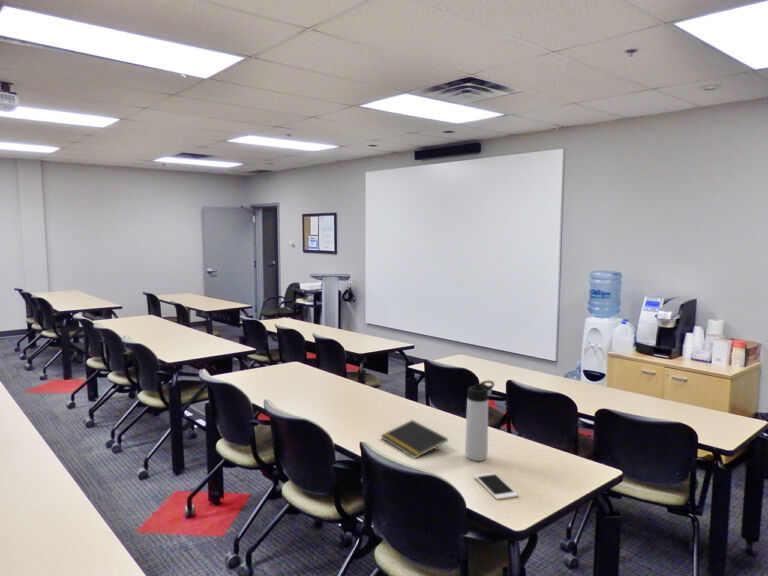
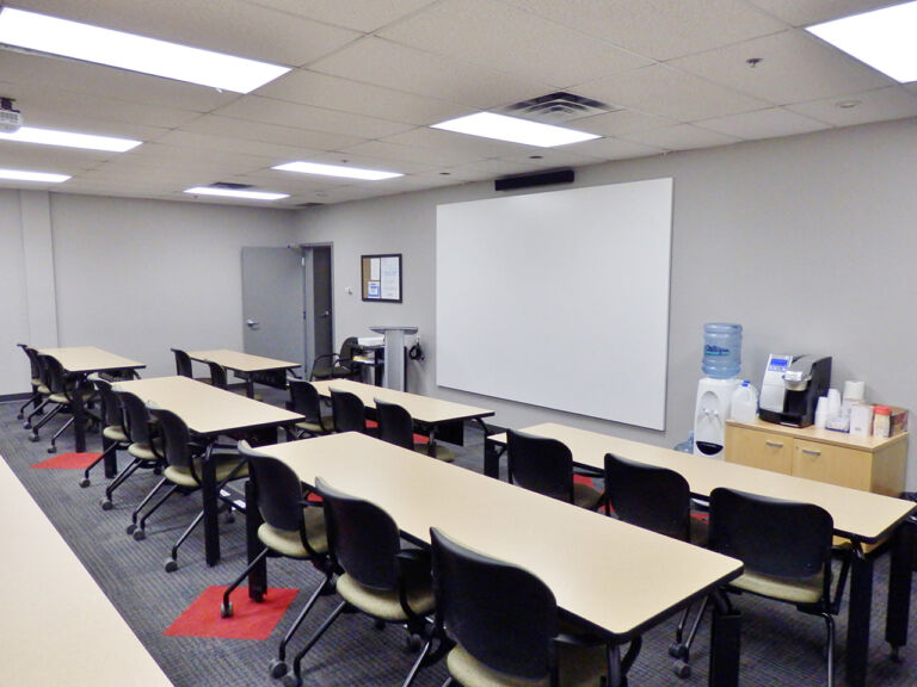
- cell phone [473,472,519,501]
- notepad [380,419,449,459]
- thermos bottle [464,380,495,462]
